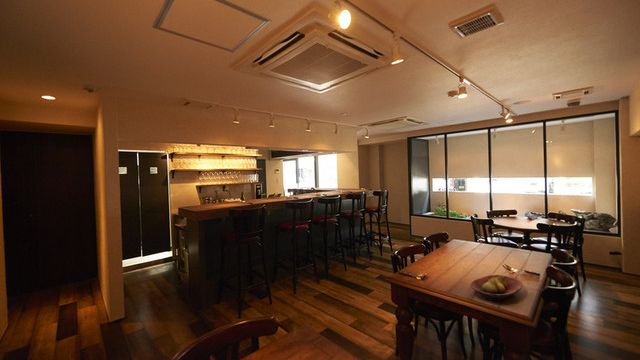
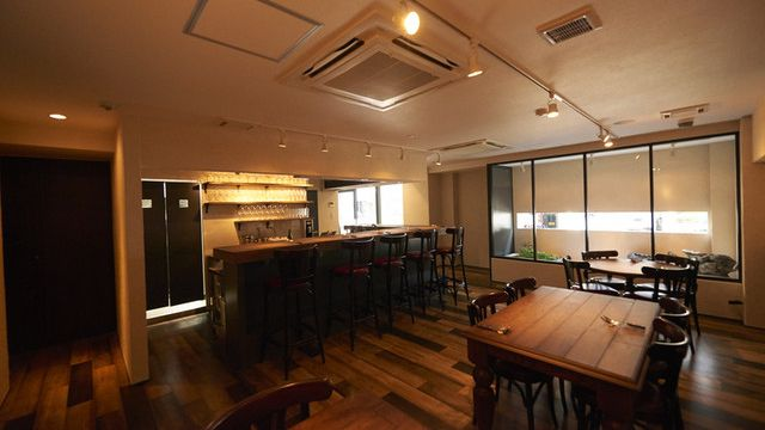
- fruit bowl [469,274,524,301]
